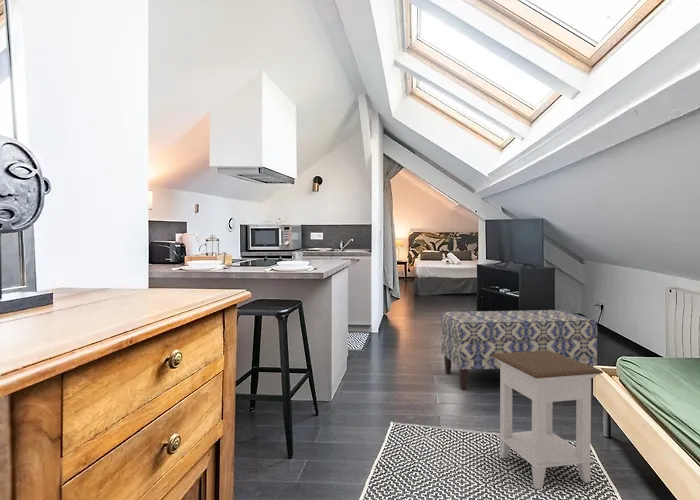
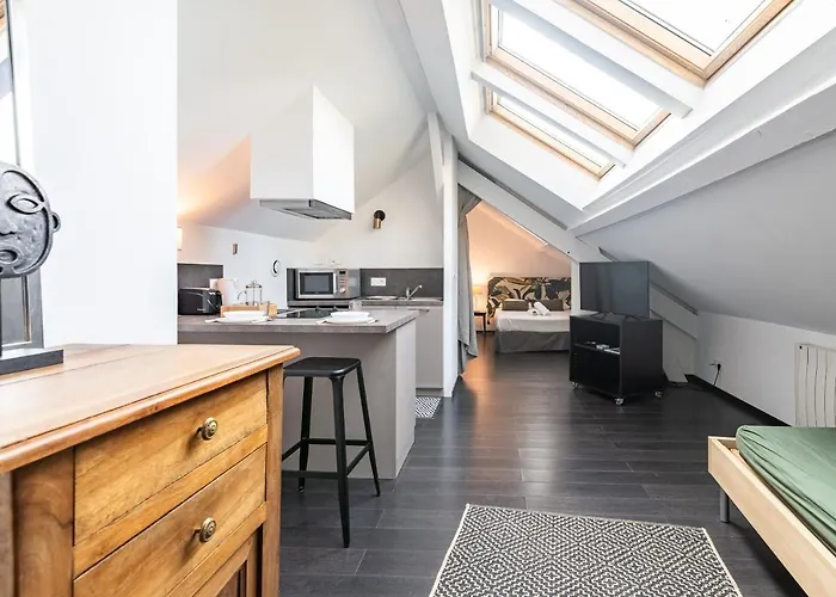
- bench [440,309,598,391]
- nightstand [491,350,604,490]
